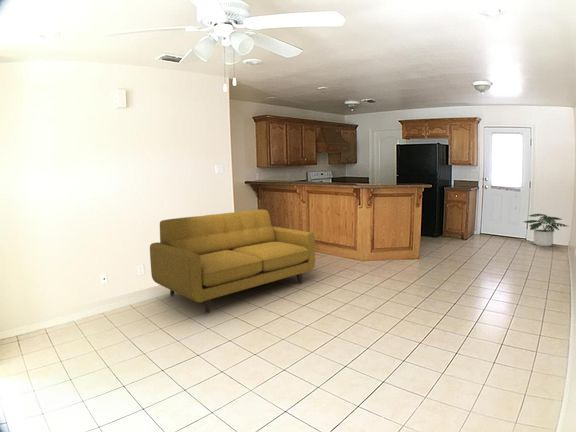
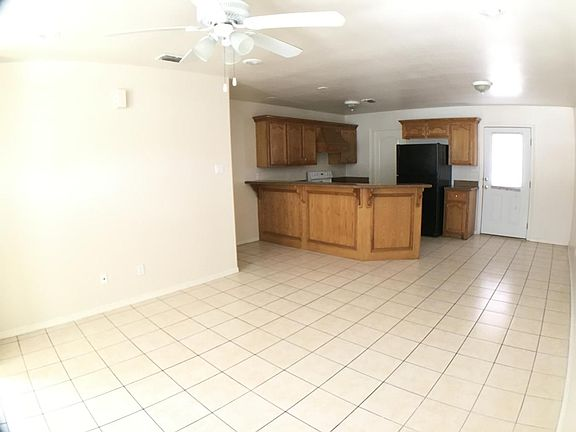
- sofa [149,209,316,314]
- potted plant [523,213,569,247]
